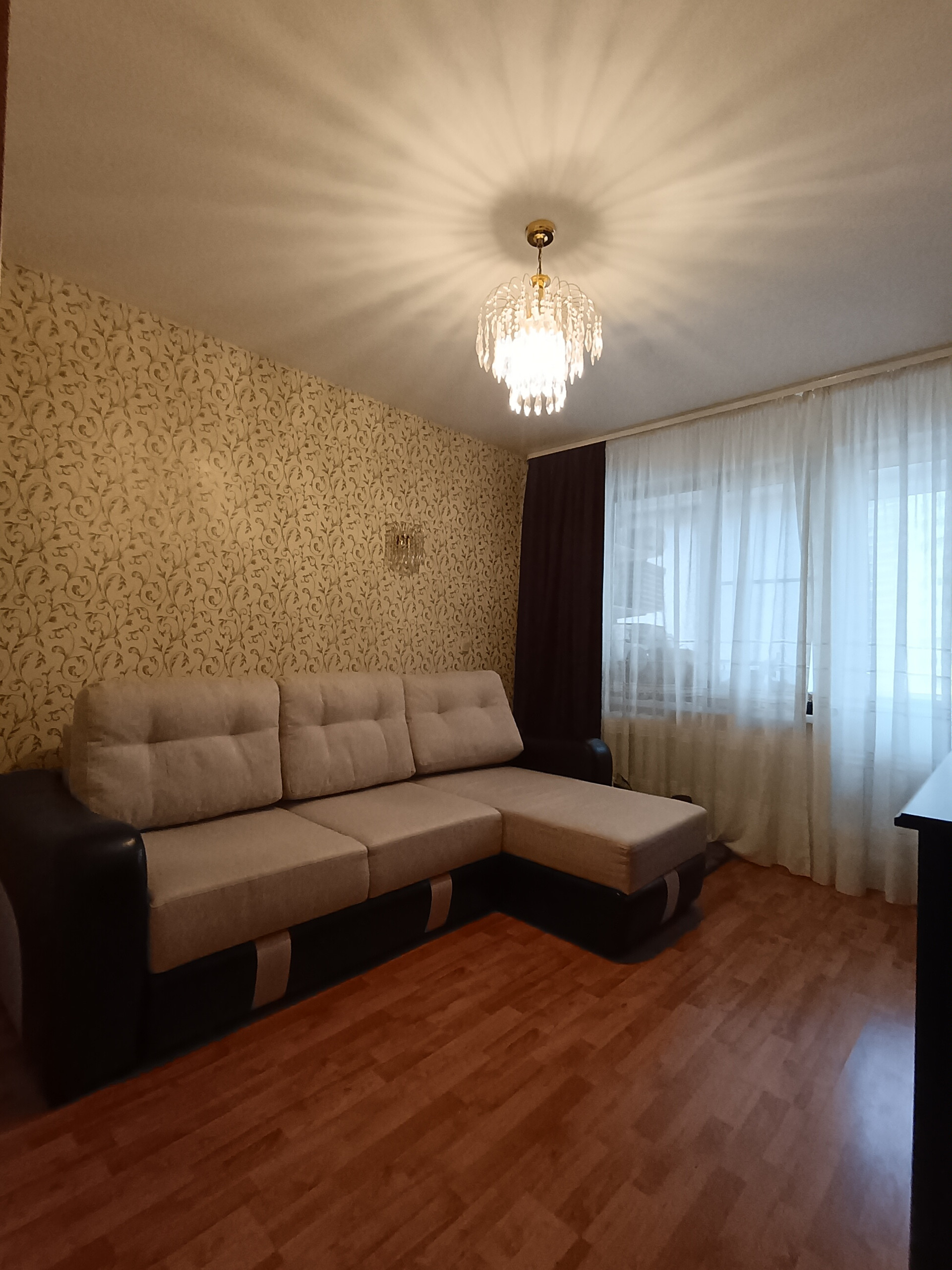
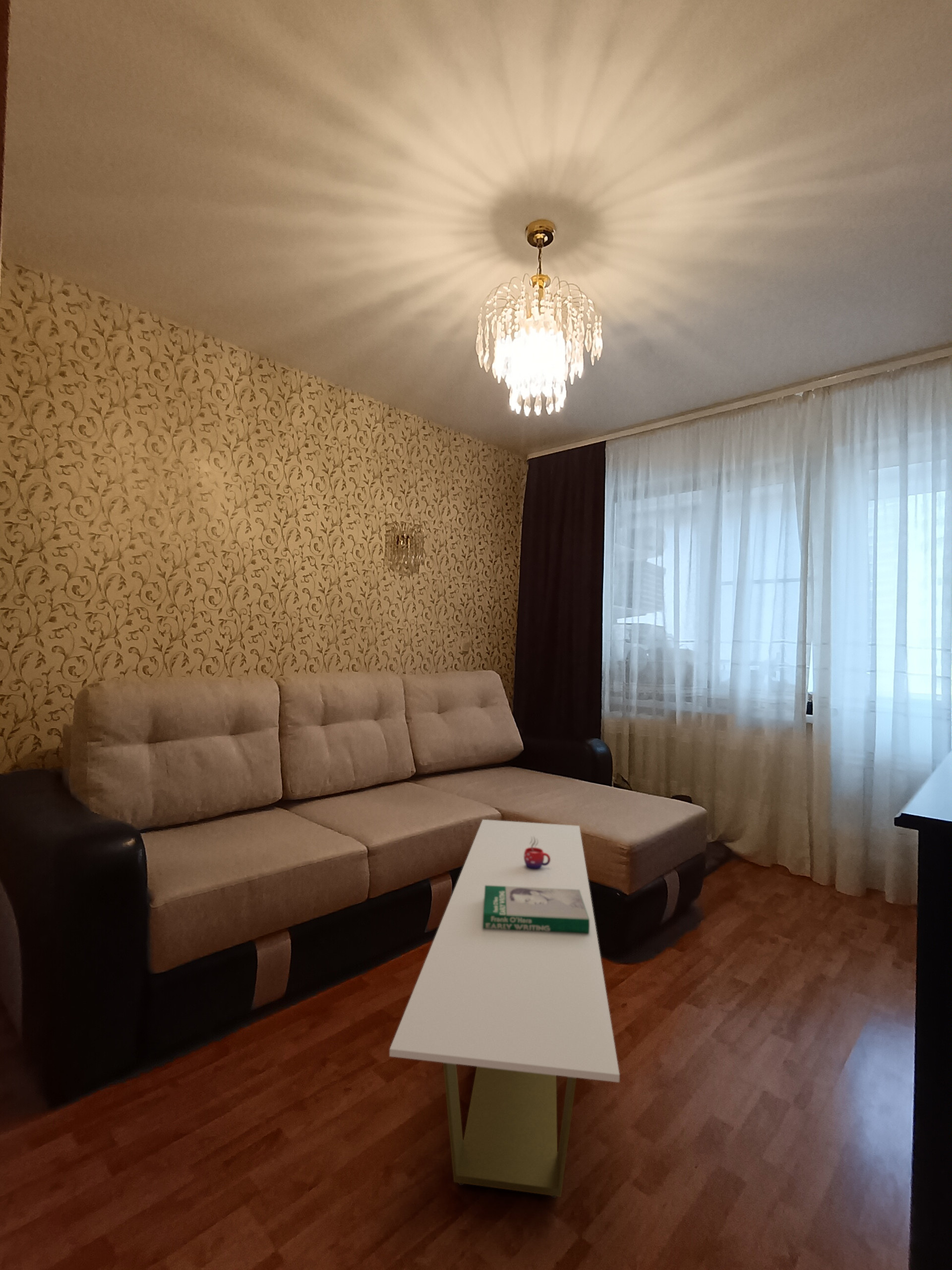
+ mug [524,836,550,870]
+ book [483,886,590,934]
+ coffee table [389,819,620,1199]
